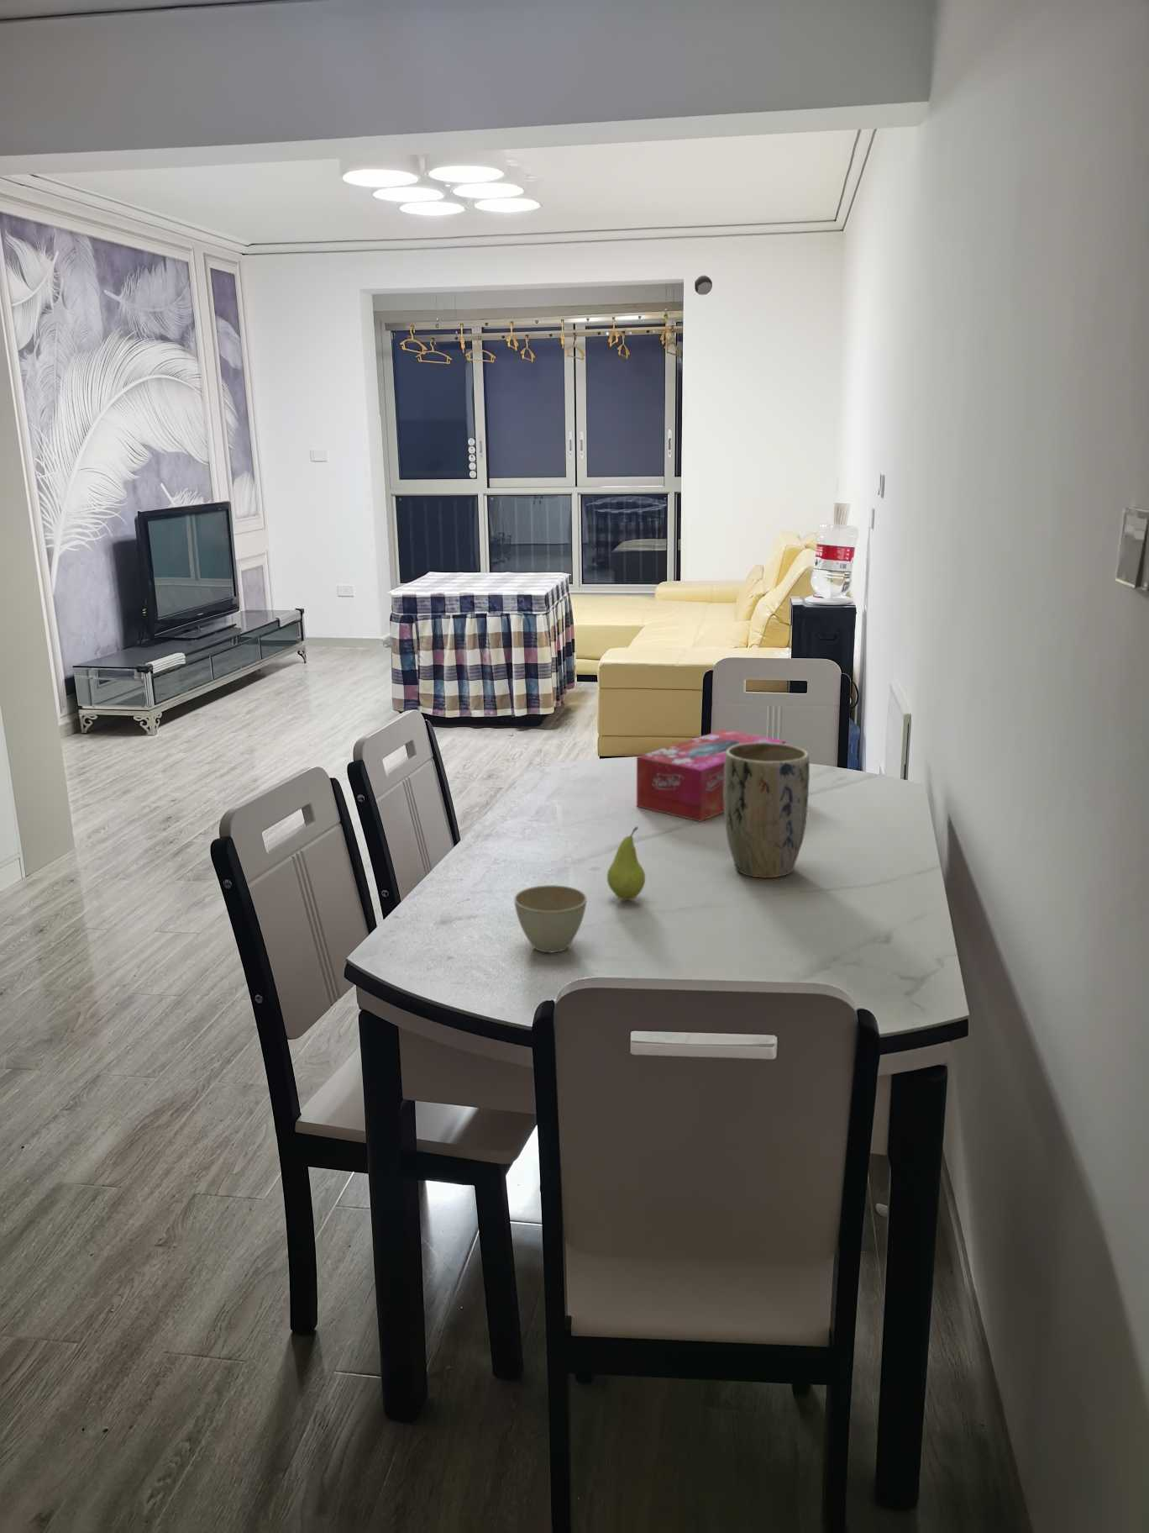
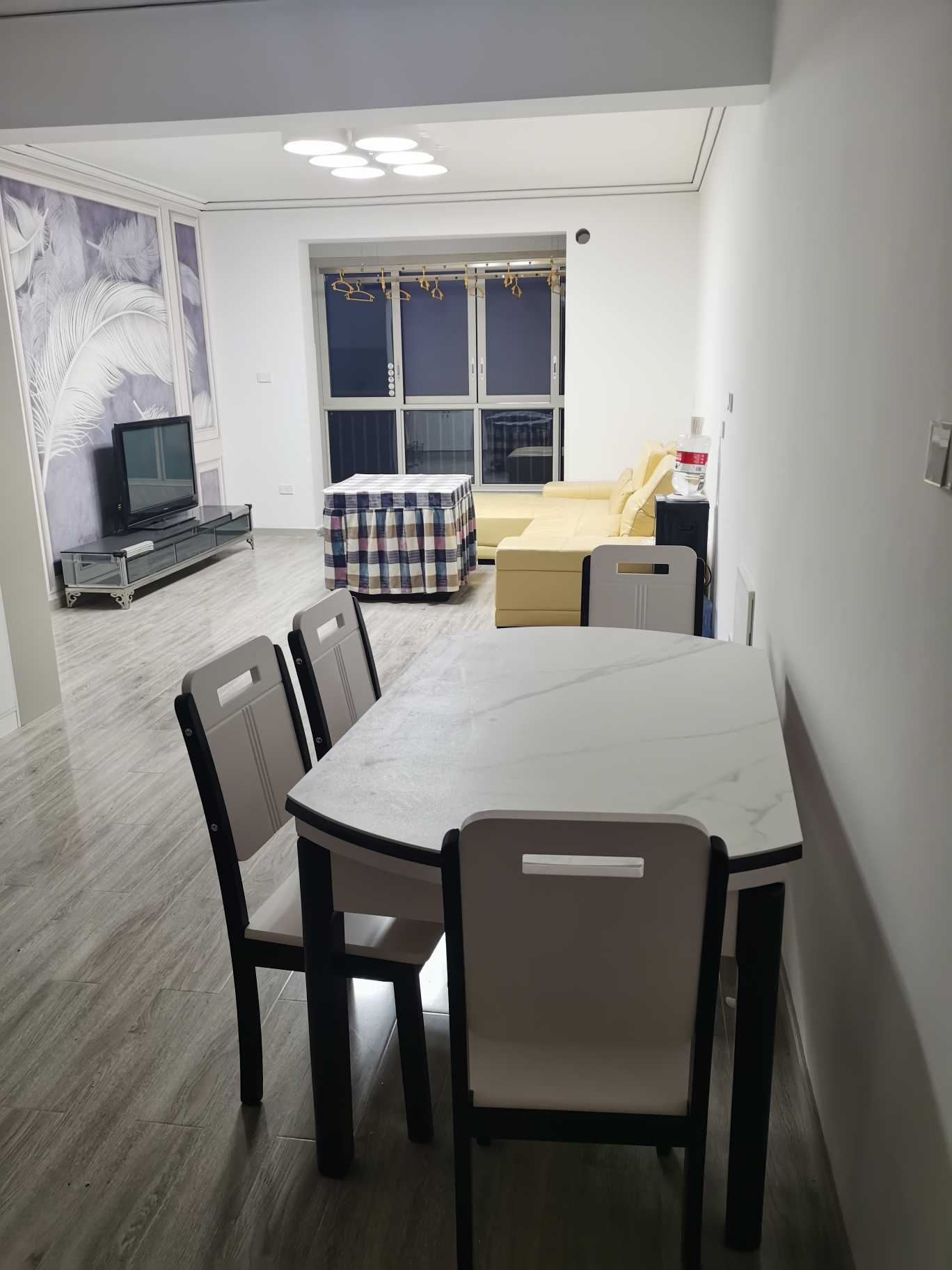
- tissue box [636,729,786,823]
- fruit [606,826,646,900]
- plant pot [723,742,811,879]
- flower pot [513,884,588,954]
